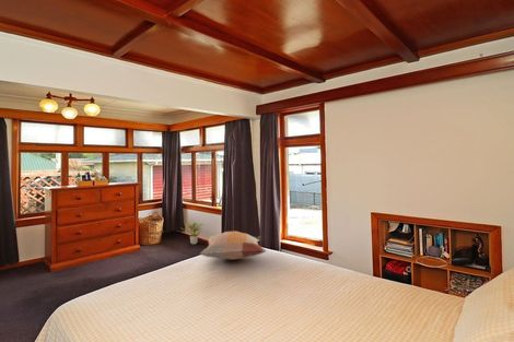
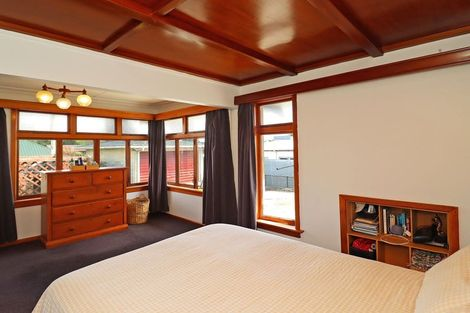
- decorative pillow [199,231,268,261]
- potted plant [180,222,205,246]
